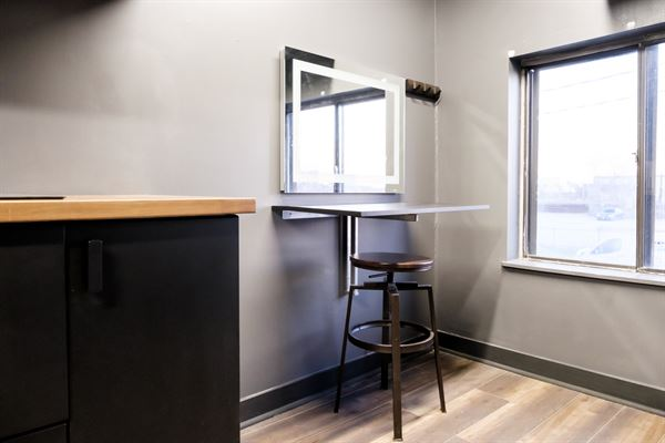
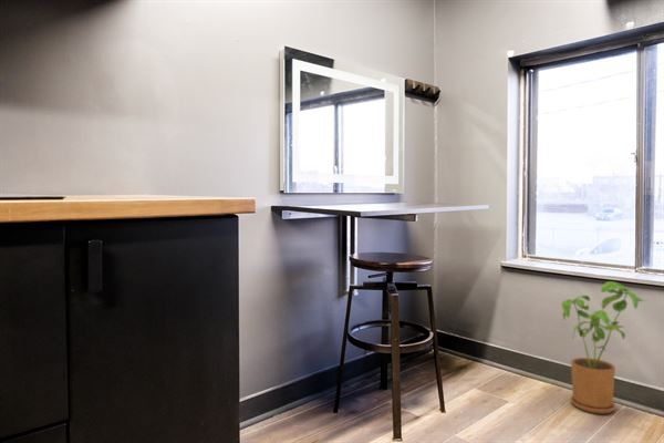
+ house plant [560,280,649,415]
